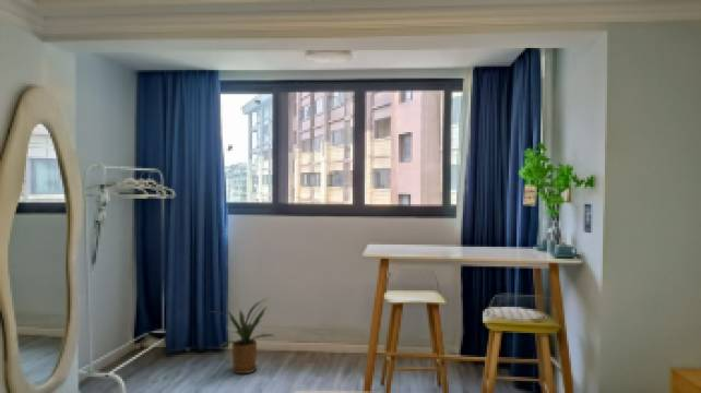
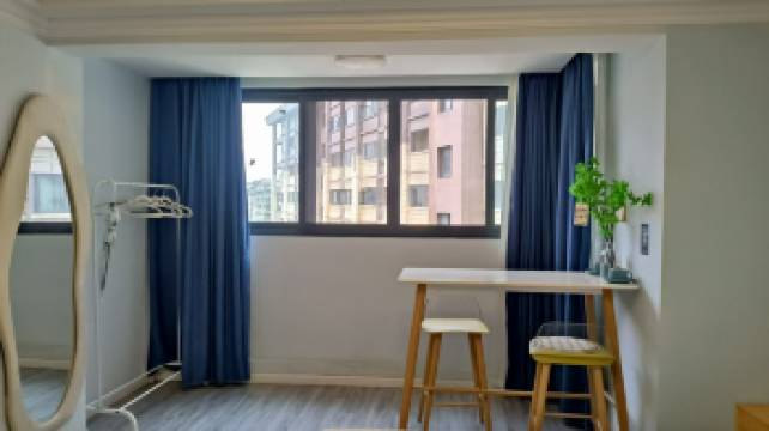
- house plant [209,298,275,374]
